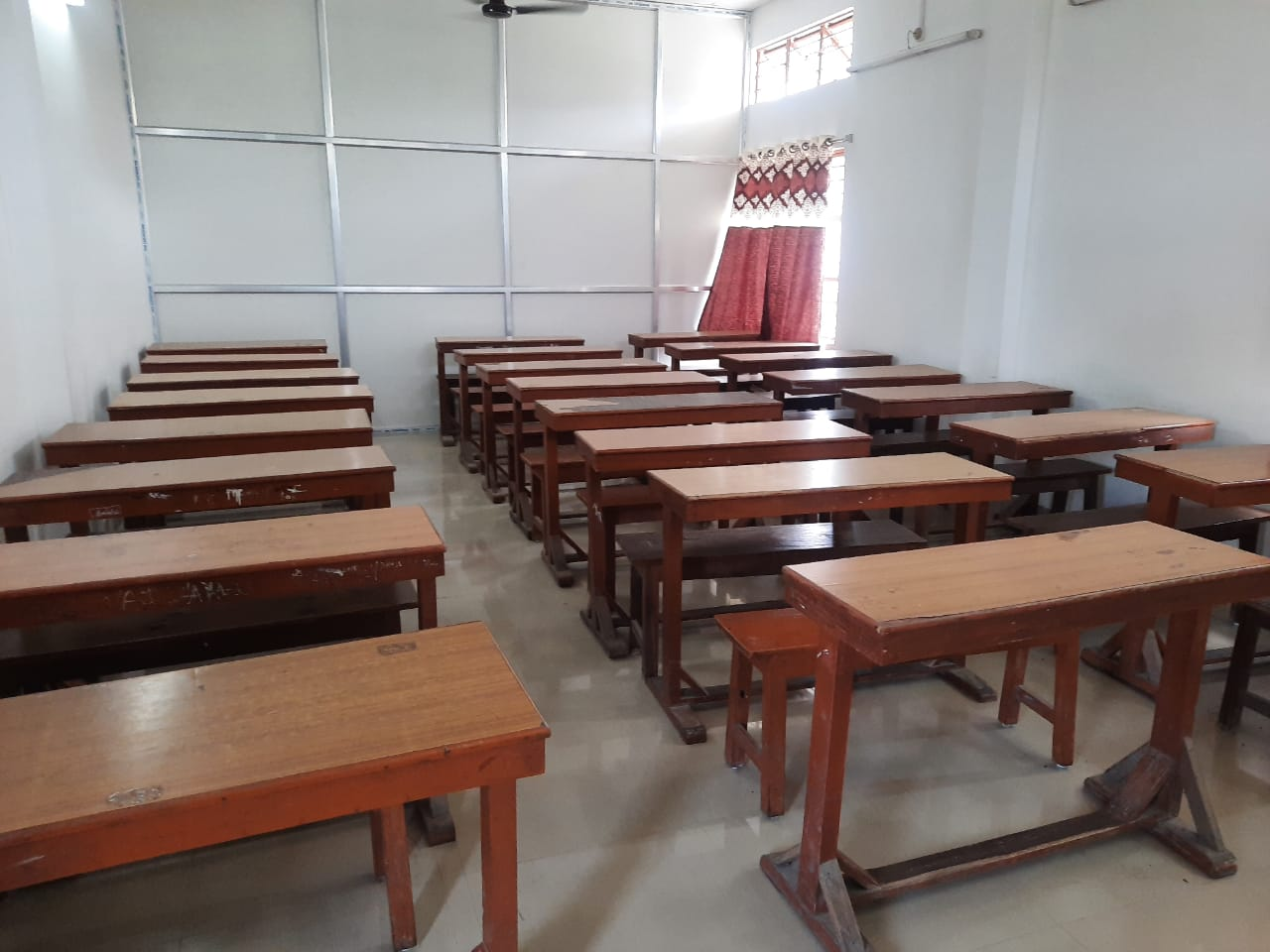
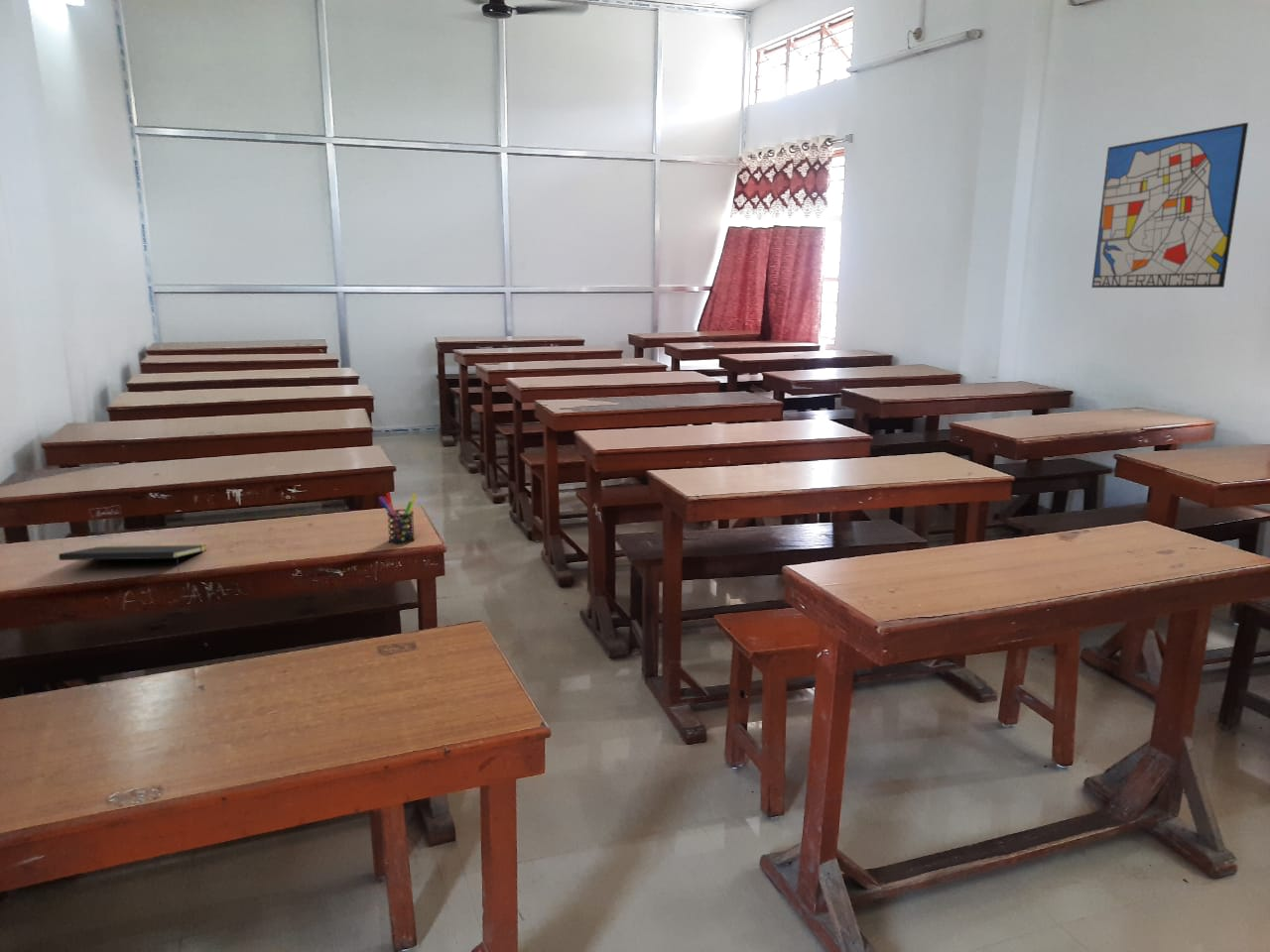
+ notepad [58,543,207,573]
+ wall art [1090,122,1249,289]
+ pen holder [378,492,418,545]
